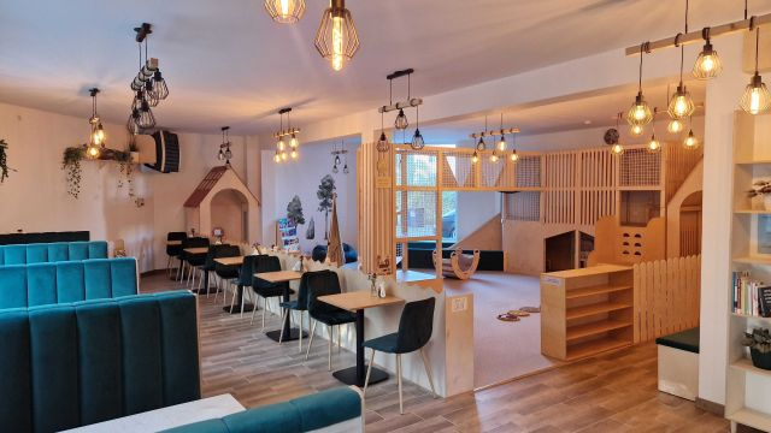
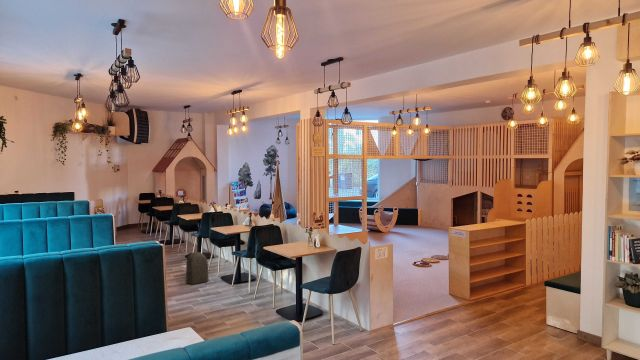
+ backpack [185,250,209,285]
